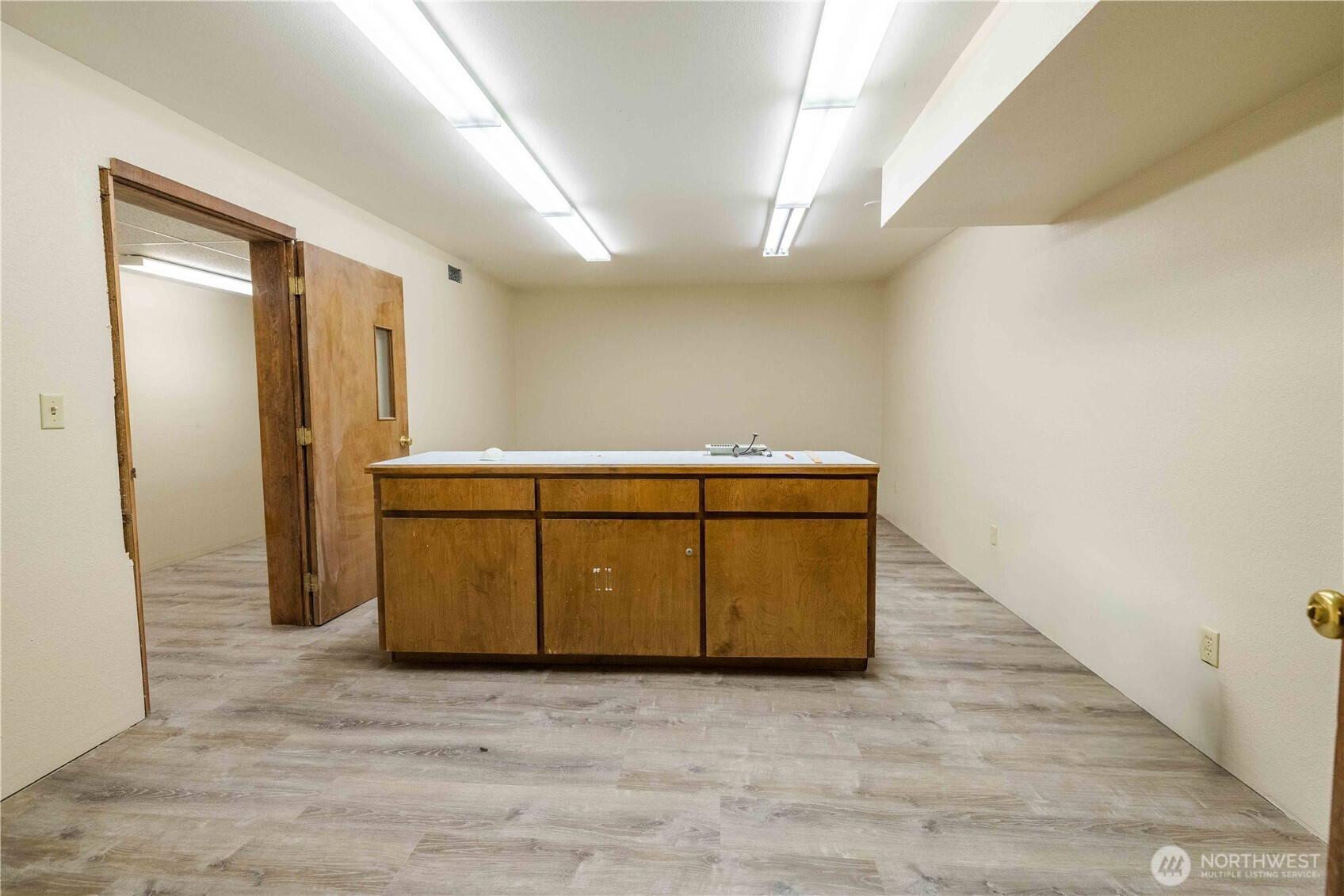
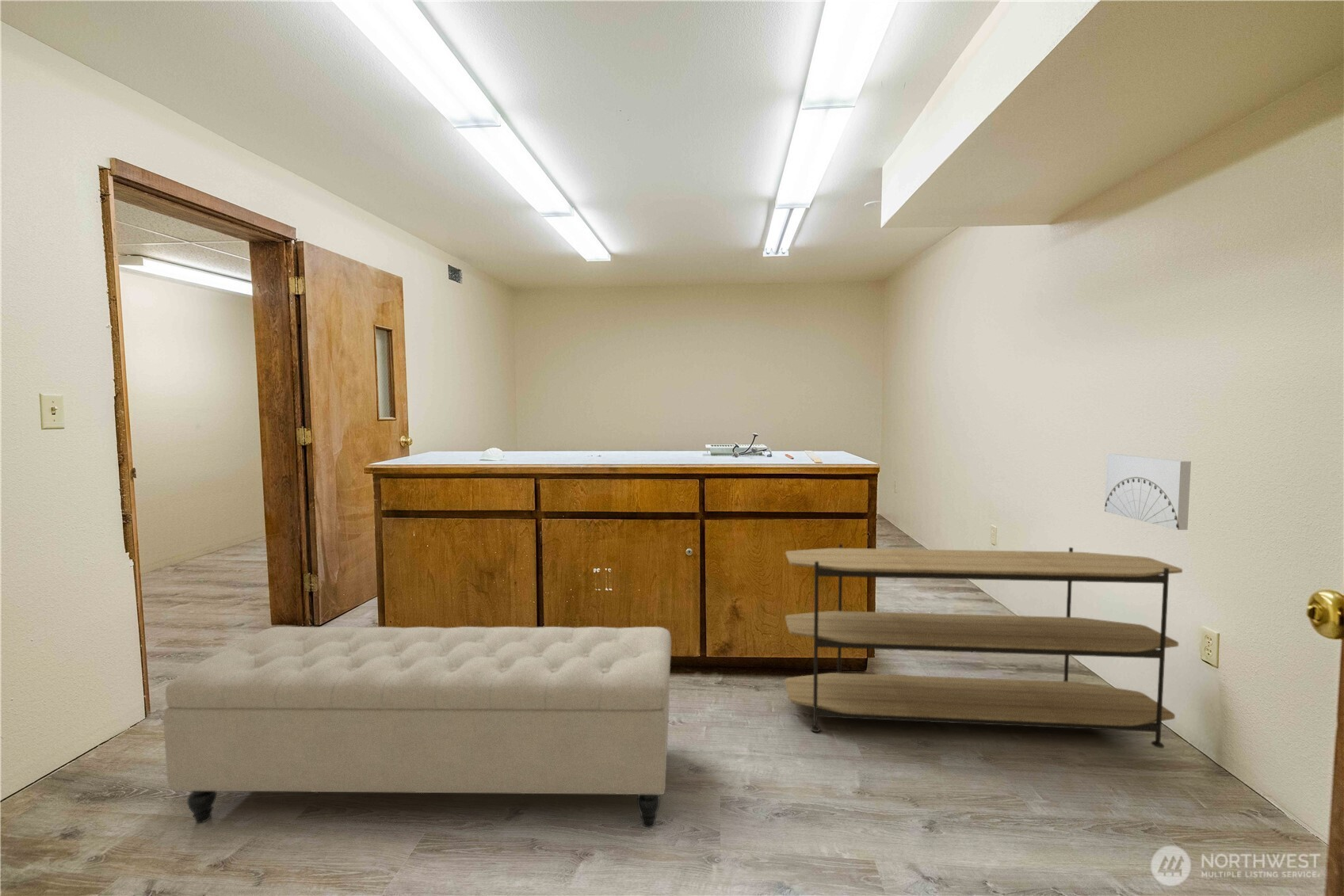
+ shelving unit [784,543,1183,749]
+ bench [163,626,672,828]
+ wall art [1104,453,1192,531]
